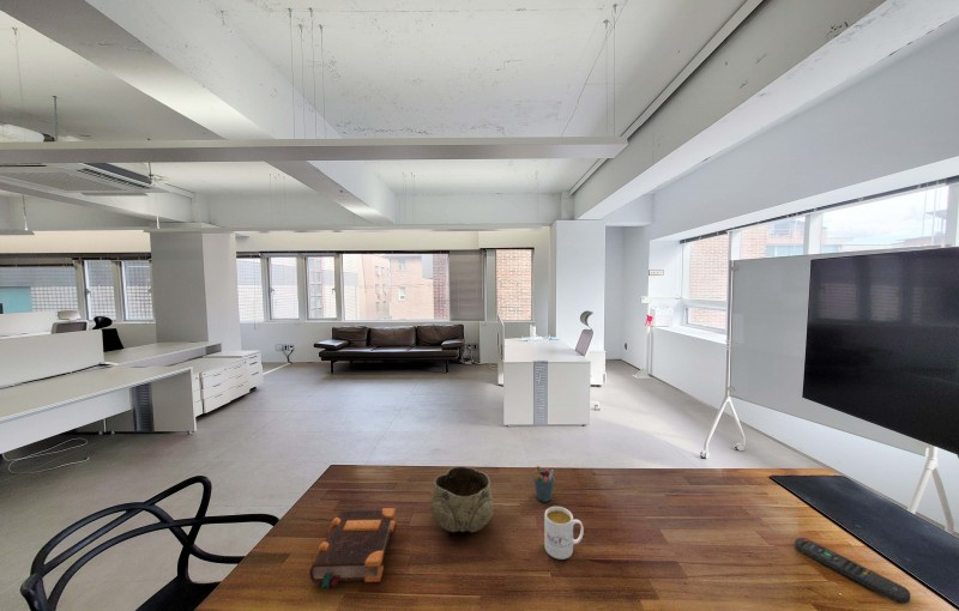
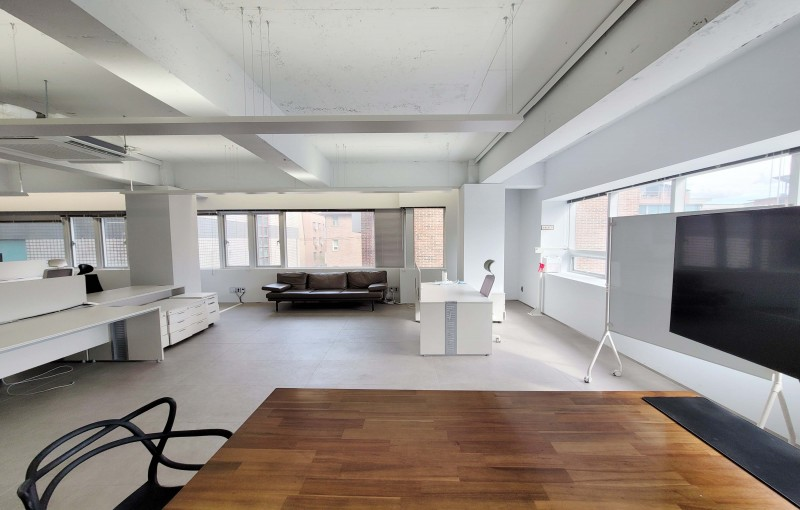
- remote control [794,537,911,605]
- bible [308,507,397,589]
- decorative bowl [429,466,495,533]
- pen holder [532,465,555,503]
- mug [543,506,585,561]
